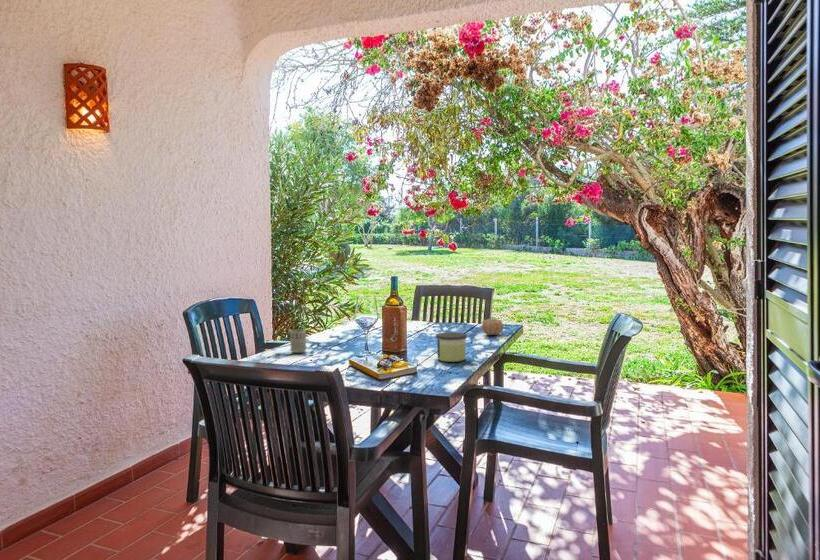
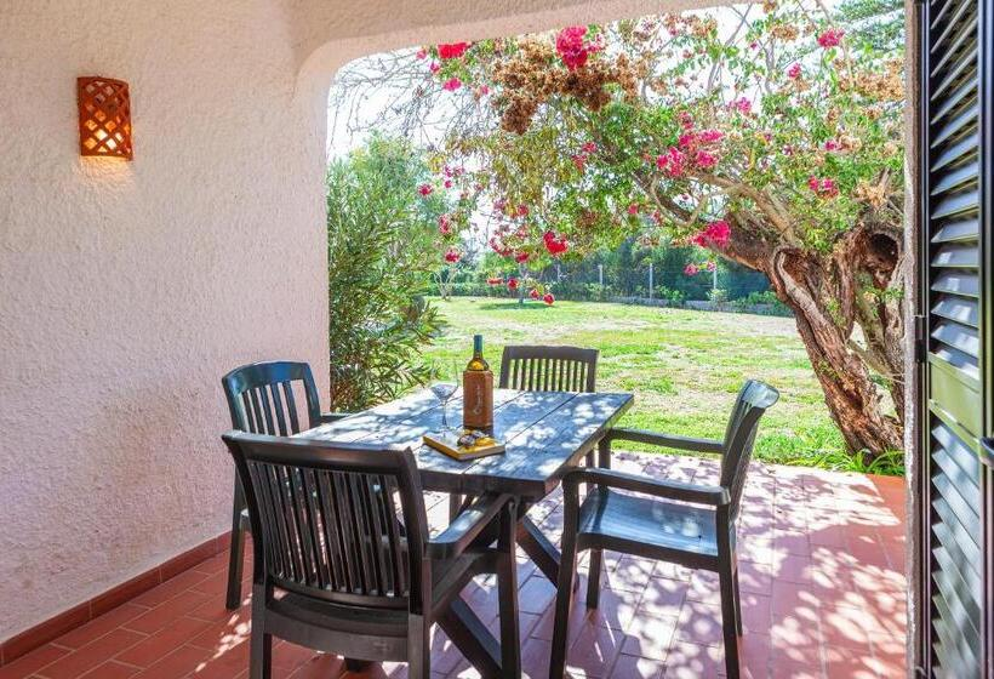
- candle [435,331,468,363]
- fruit [481,318,505,336]
- cup [289,328,307,354]
